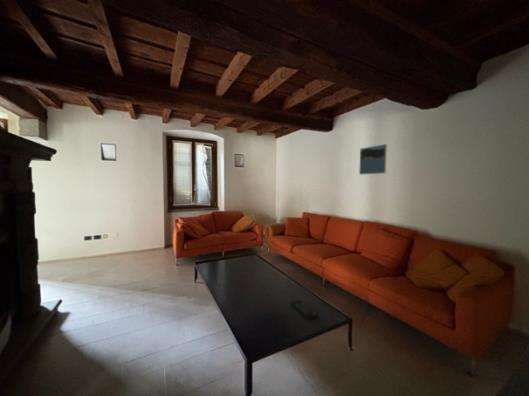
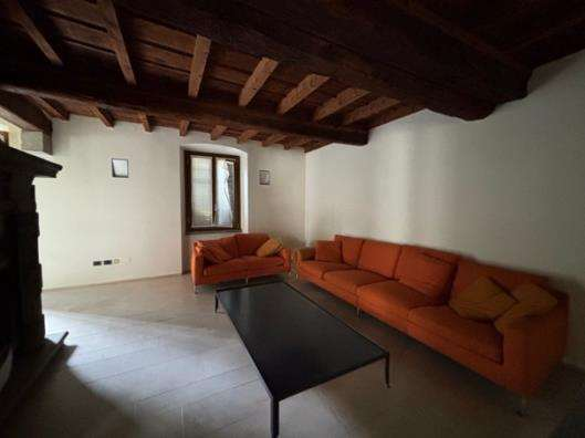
- remote control [290,299,318,321]
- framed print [358,143,388,176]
